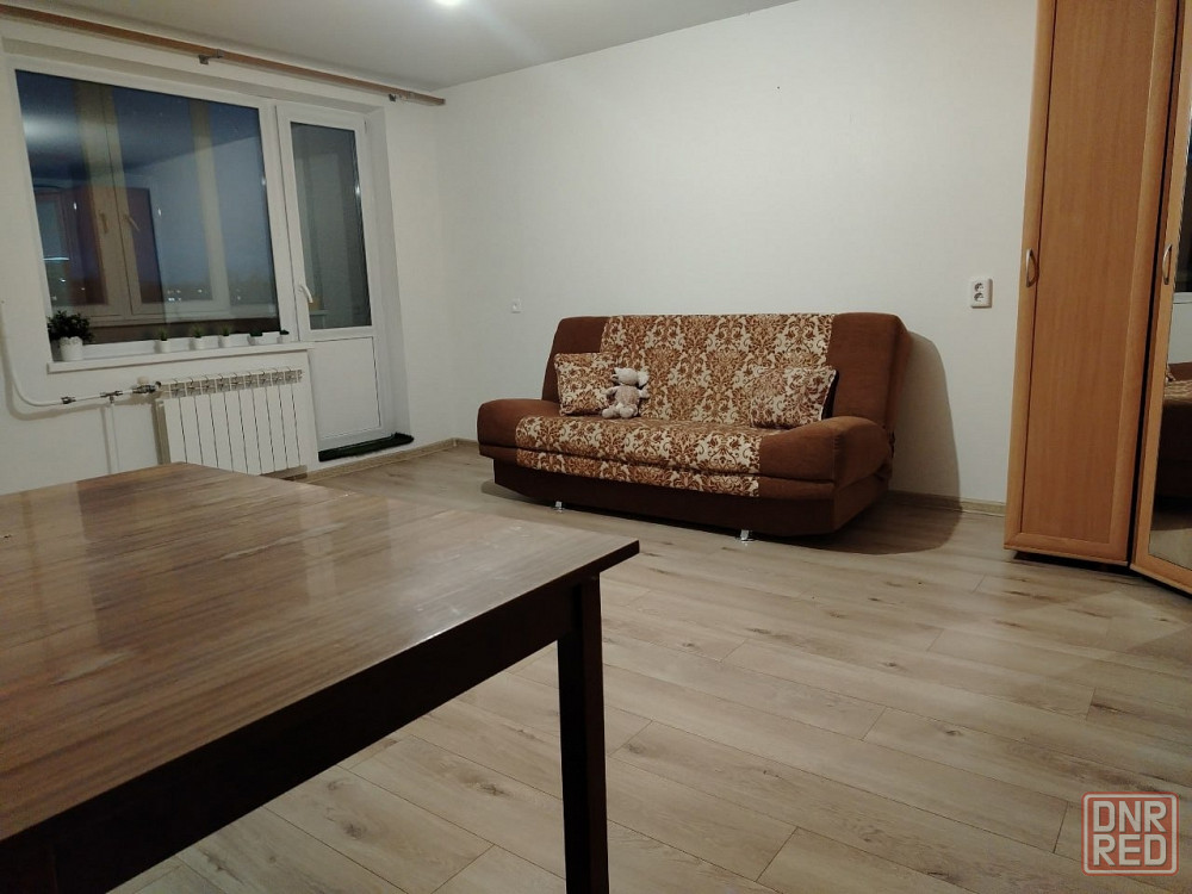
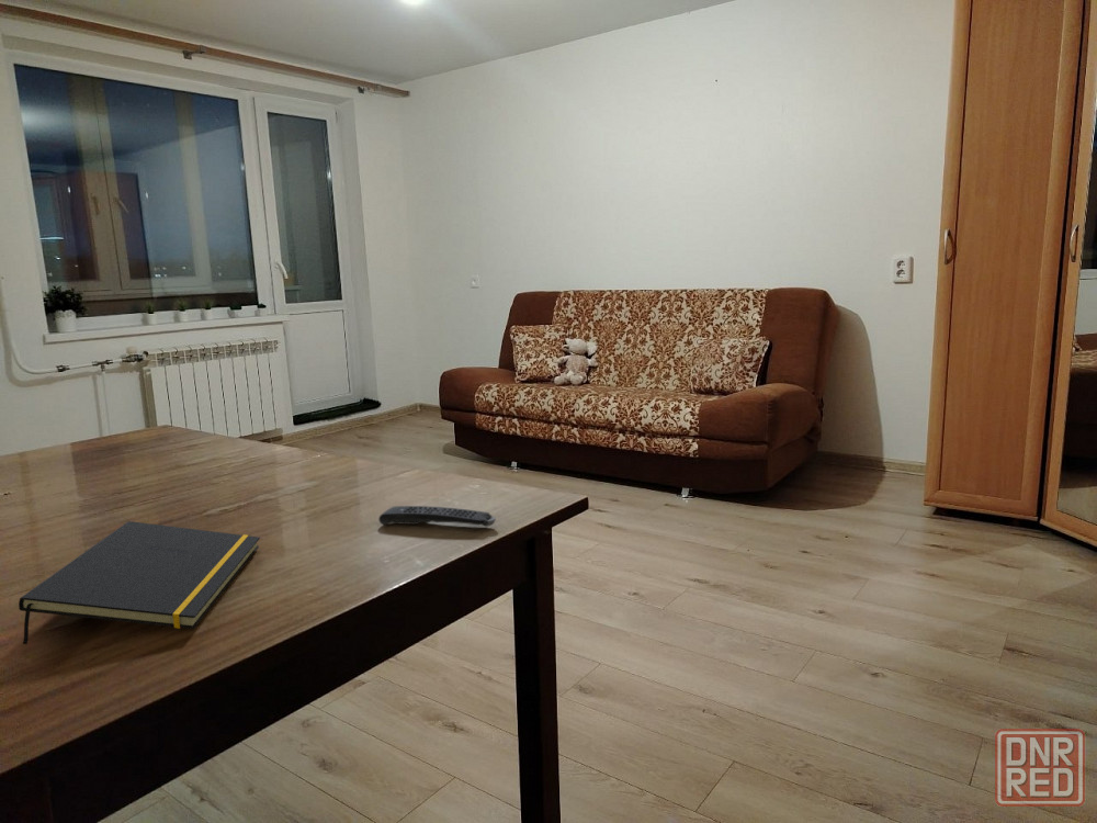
+ notepad [18,520,261,645]
+ remote control [377,505,497,528]
